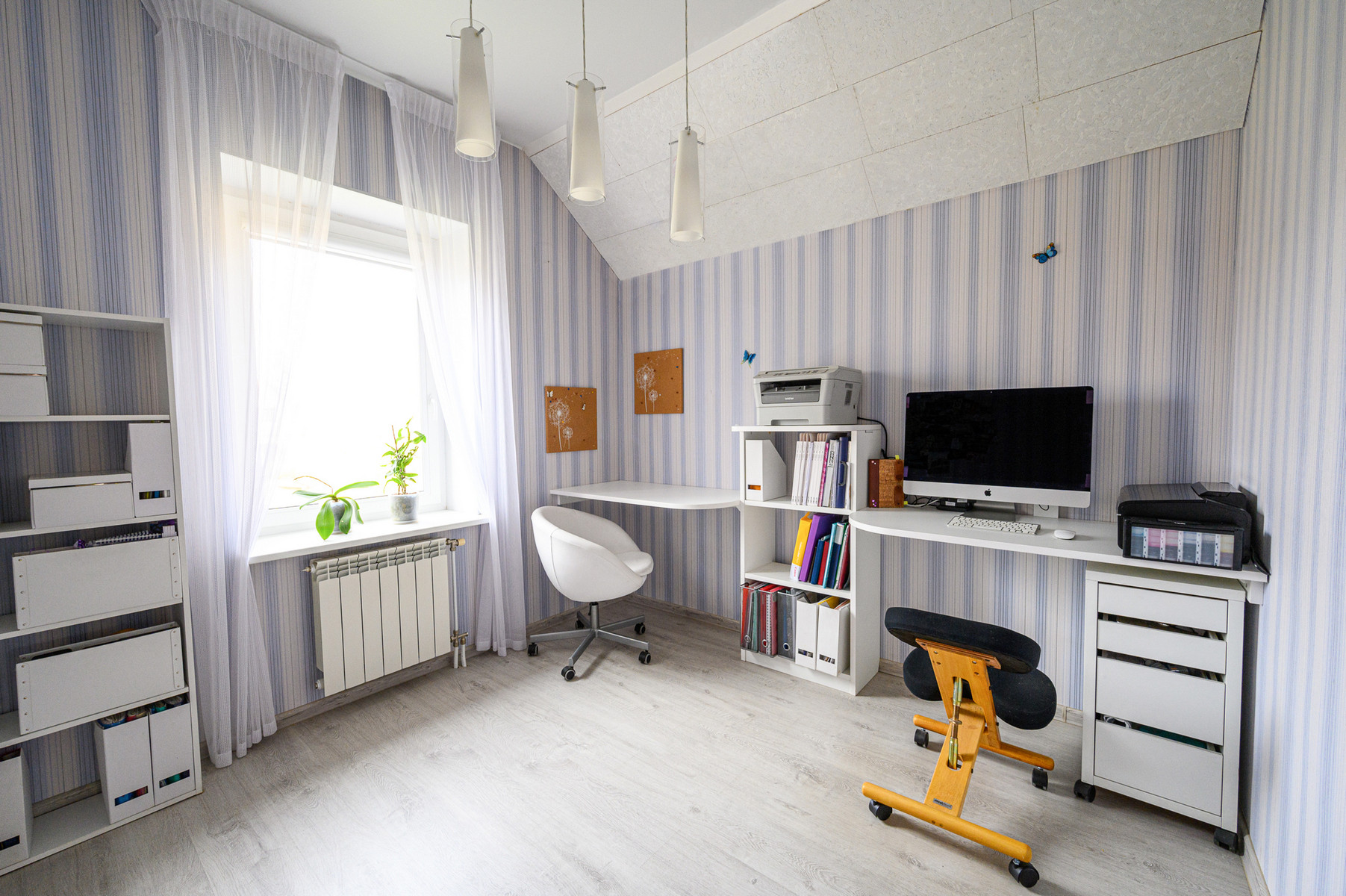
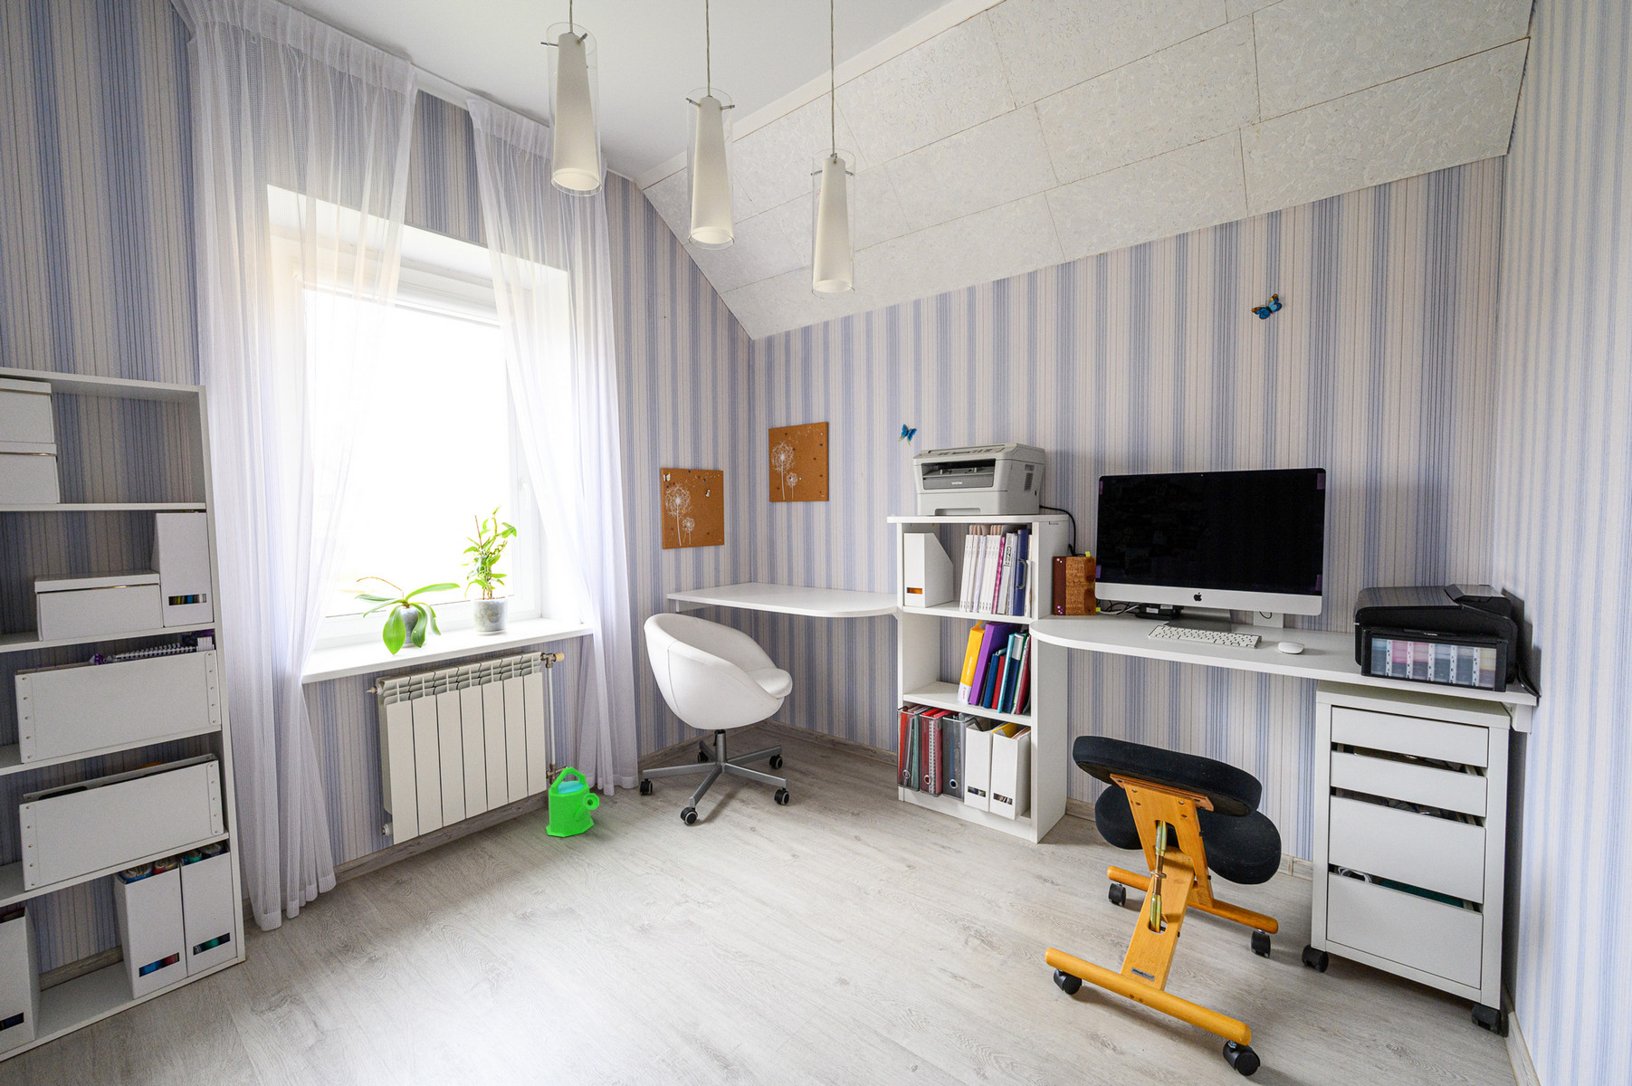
+ watering can [544,766,600,838]
